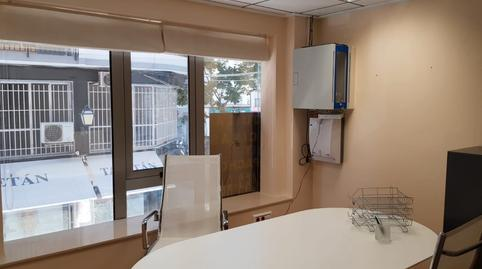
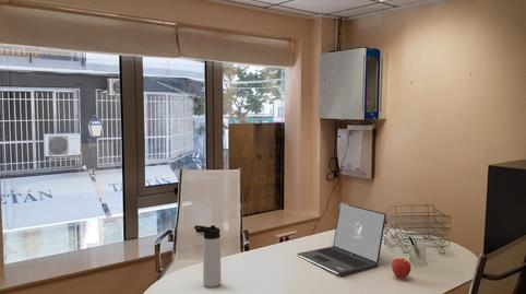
+ thermos bottle [193,224,223,289]
+ laptop [297,202,387,277]
+ apple [391,258,413,280]
